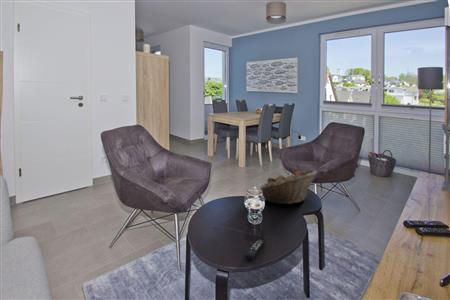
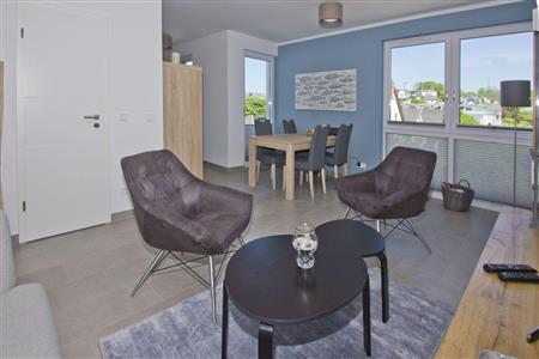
- fruit basket [258,169,318,205]
- remote control [244,239,266,260]
